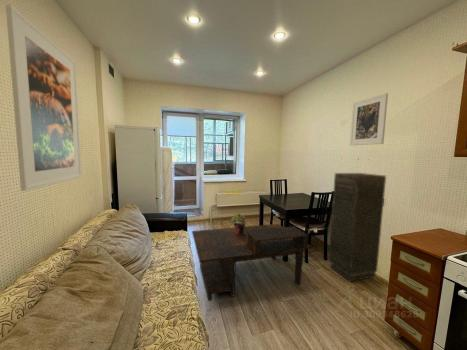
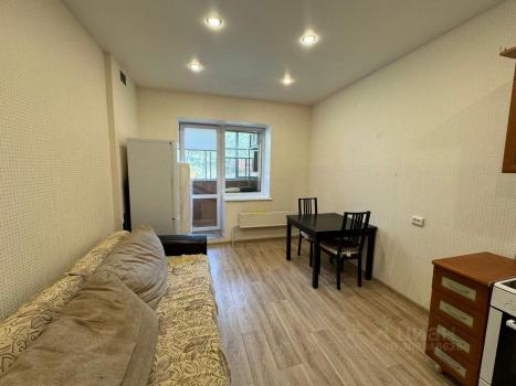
- storage cabinet [328,172,387,283]
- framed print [349,92,389,146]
- potted plant [229,212,248,235]
- coffee table [191,223,313,302]
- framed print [5,3,83,192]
